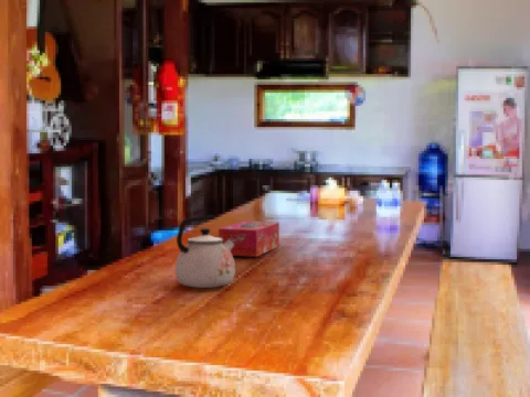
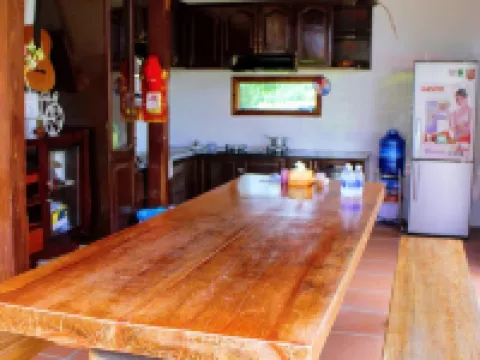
- kettle [174,214,236,289]
- tissue box [218,221,280,258]
